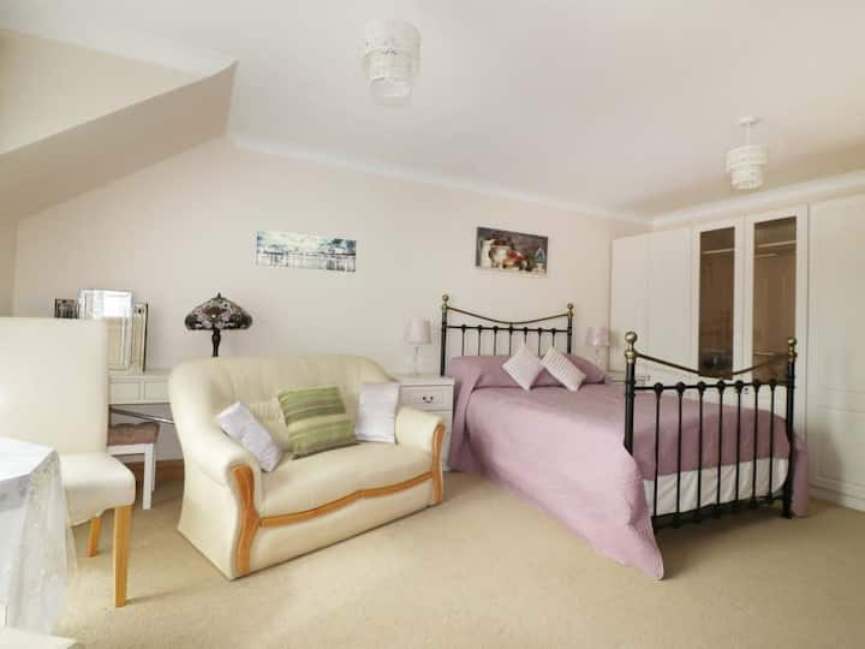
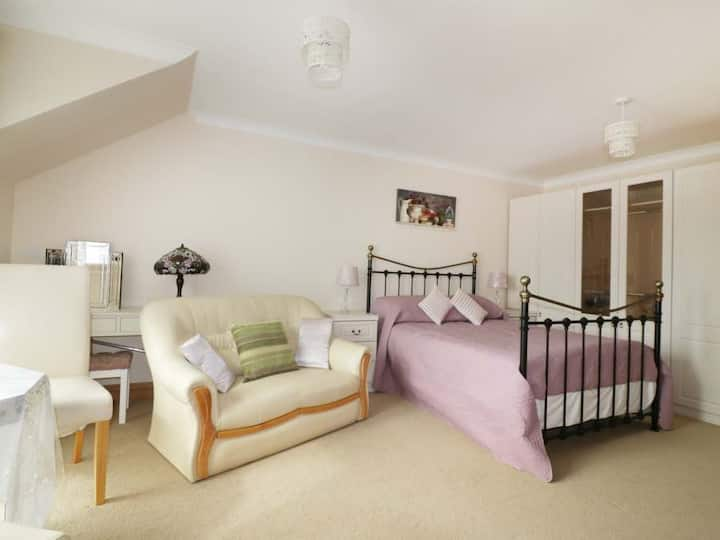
- wall art [255,228,358,273]
